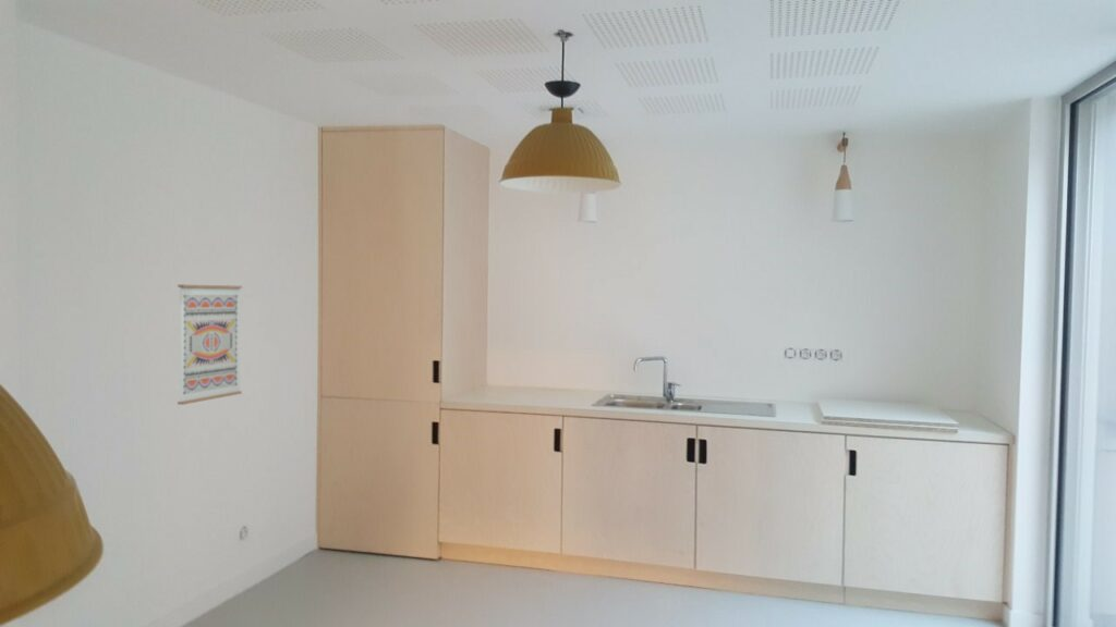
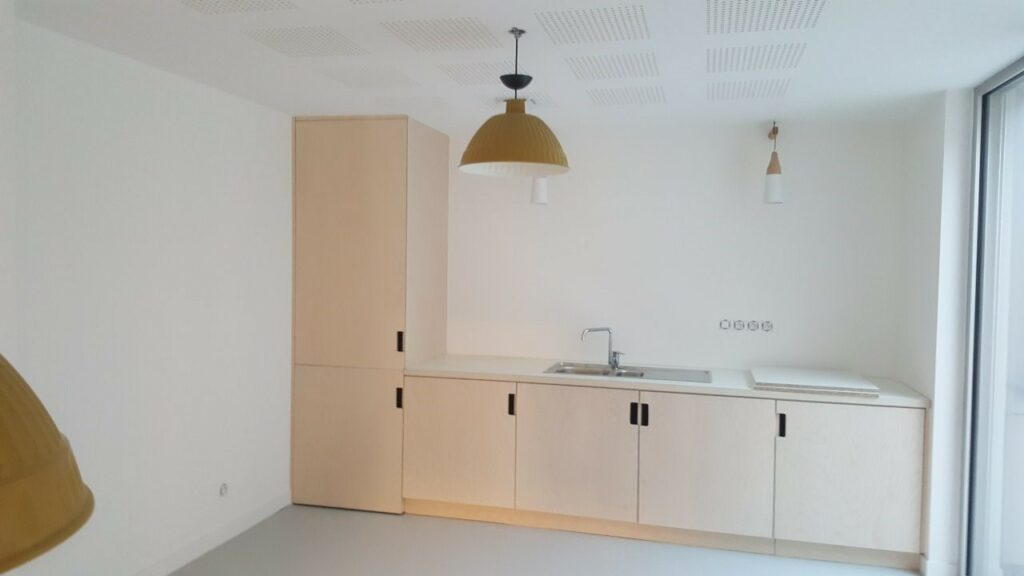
- wall art [177,284,243,406]
